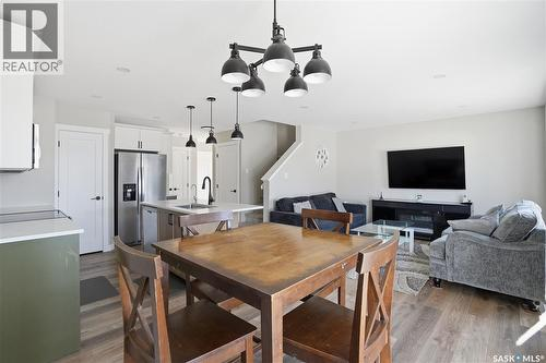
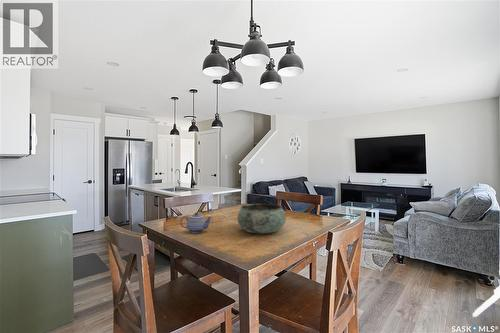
+ bowl [237,203,287,234]
+ teapot [179,212,213,234]
